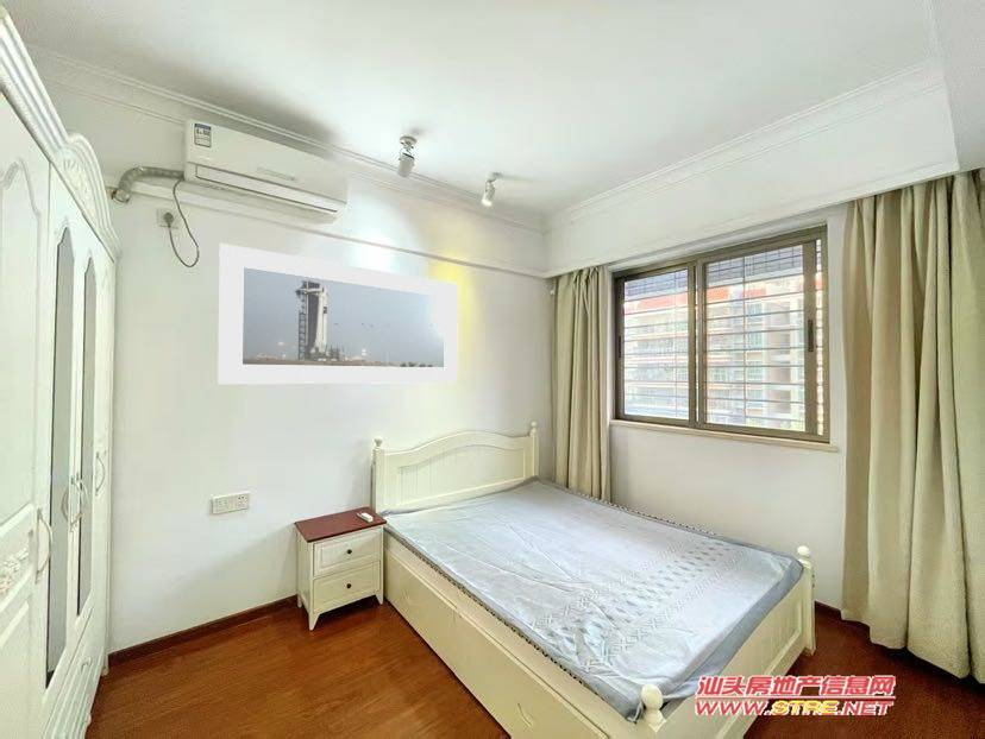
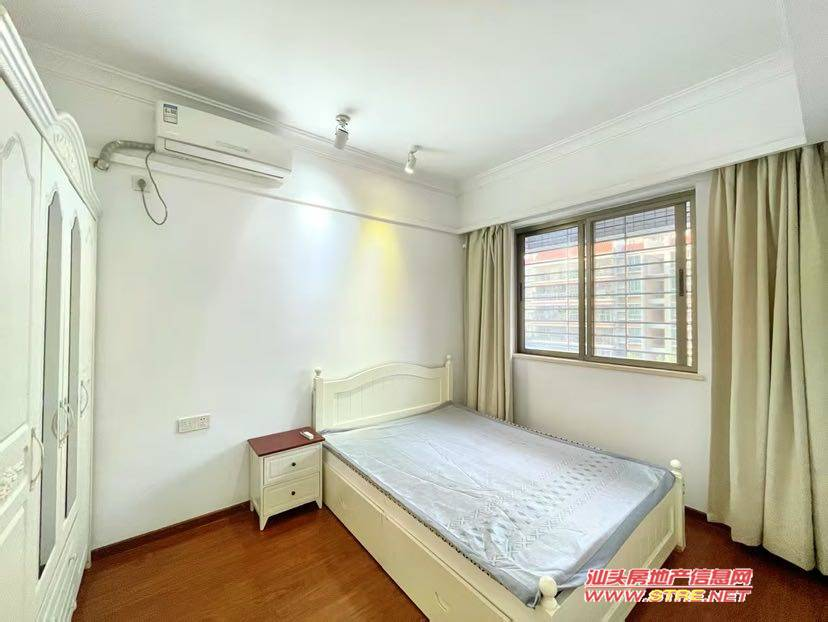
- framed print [217,242,459,386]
